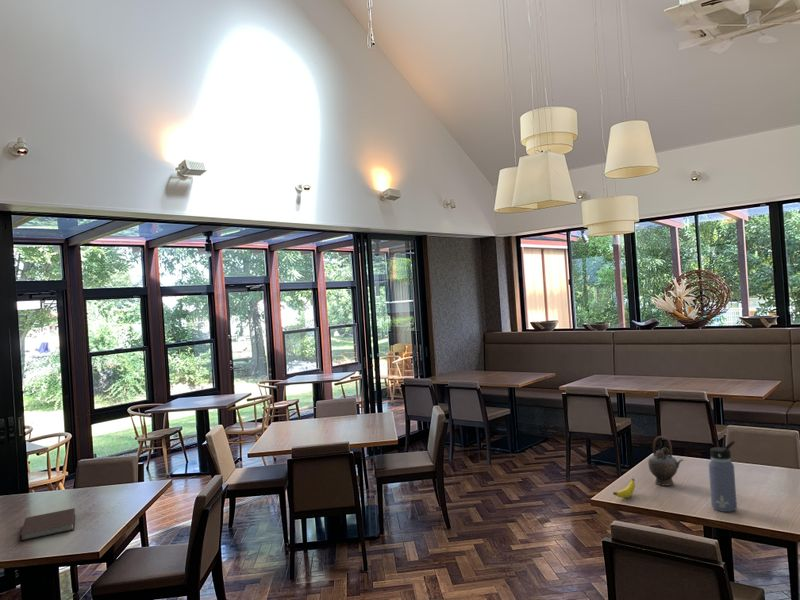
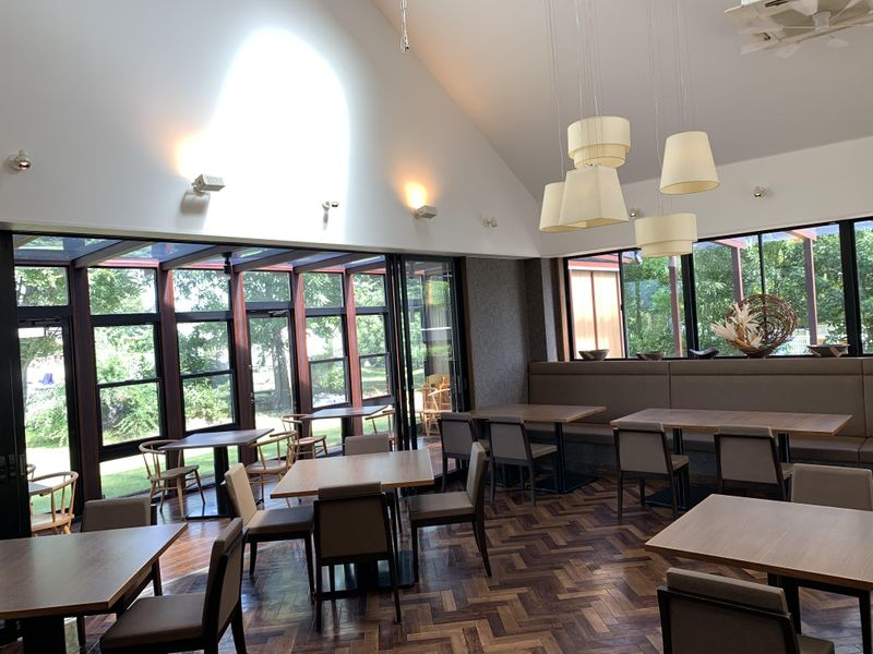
- water bottle [708,440,738,513]
- banana [612,478,636,499]
- notebook [19,507,76,542]
- teapot [647,435,684,487]
